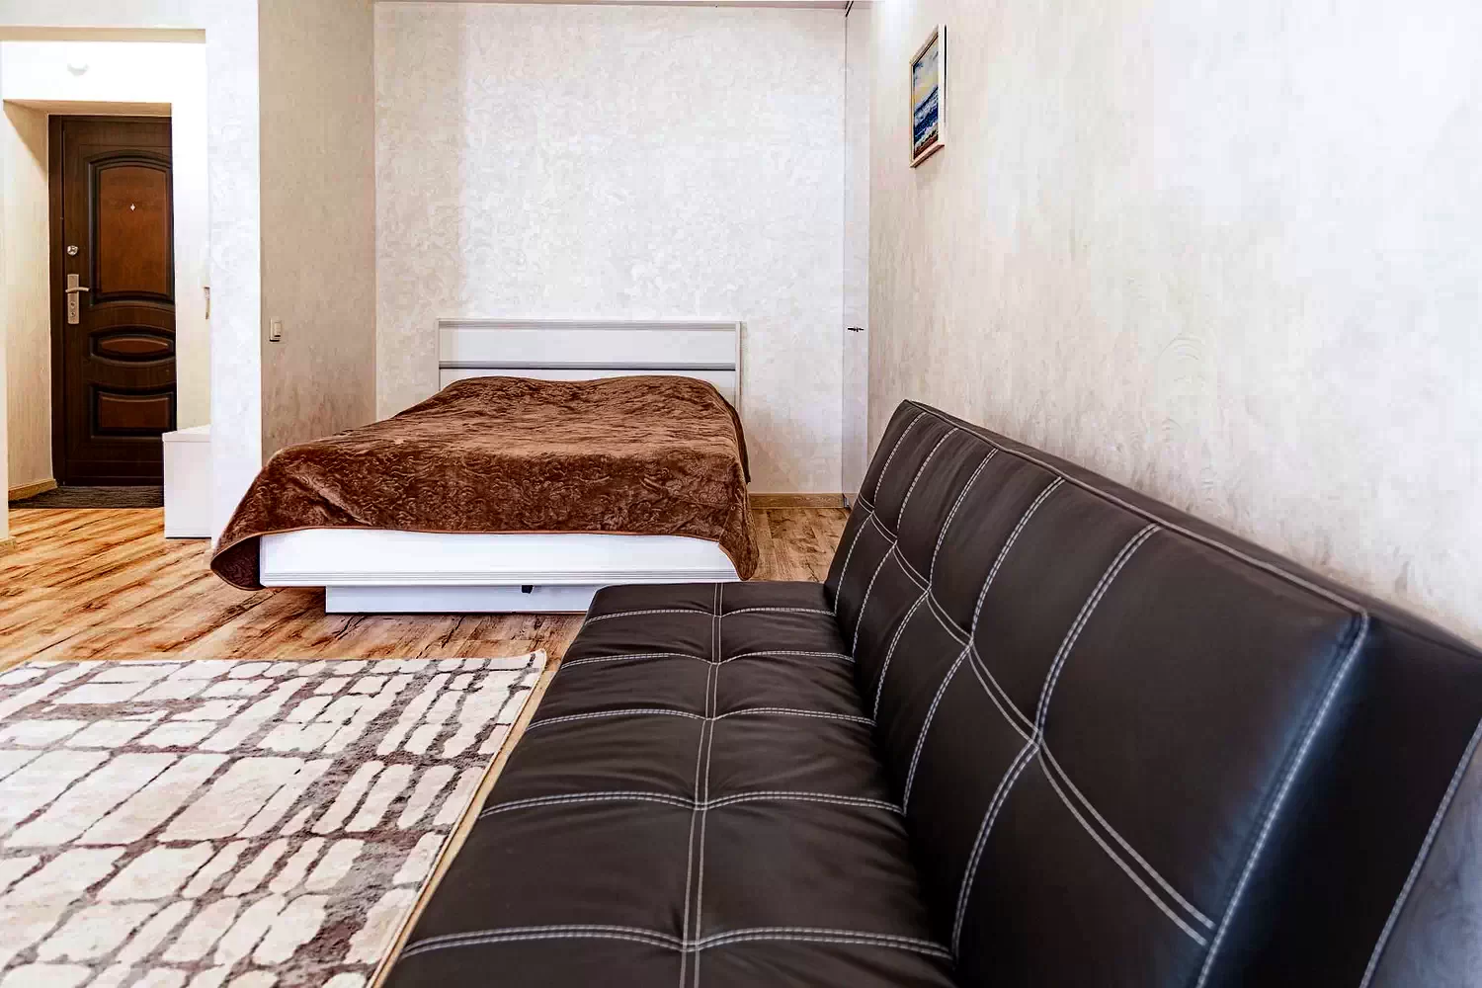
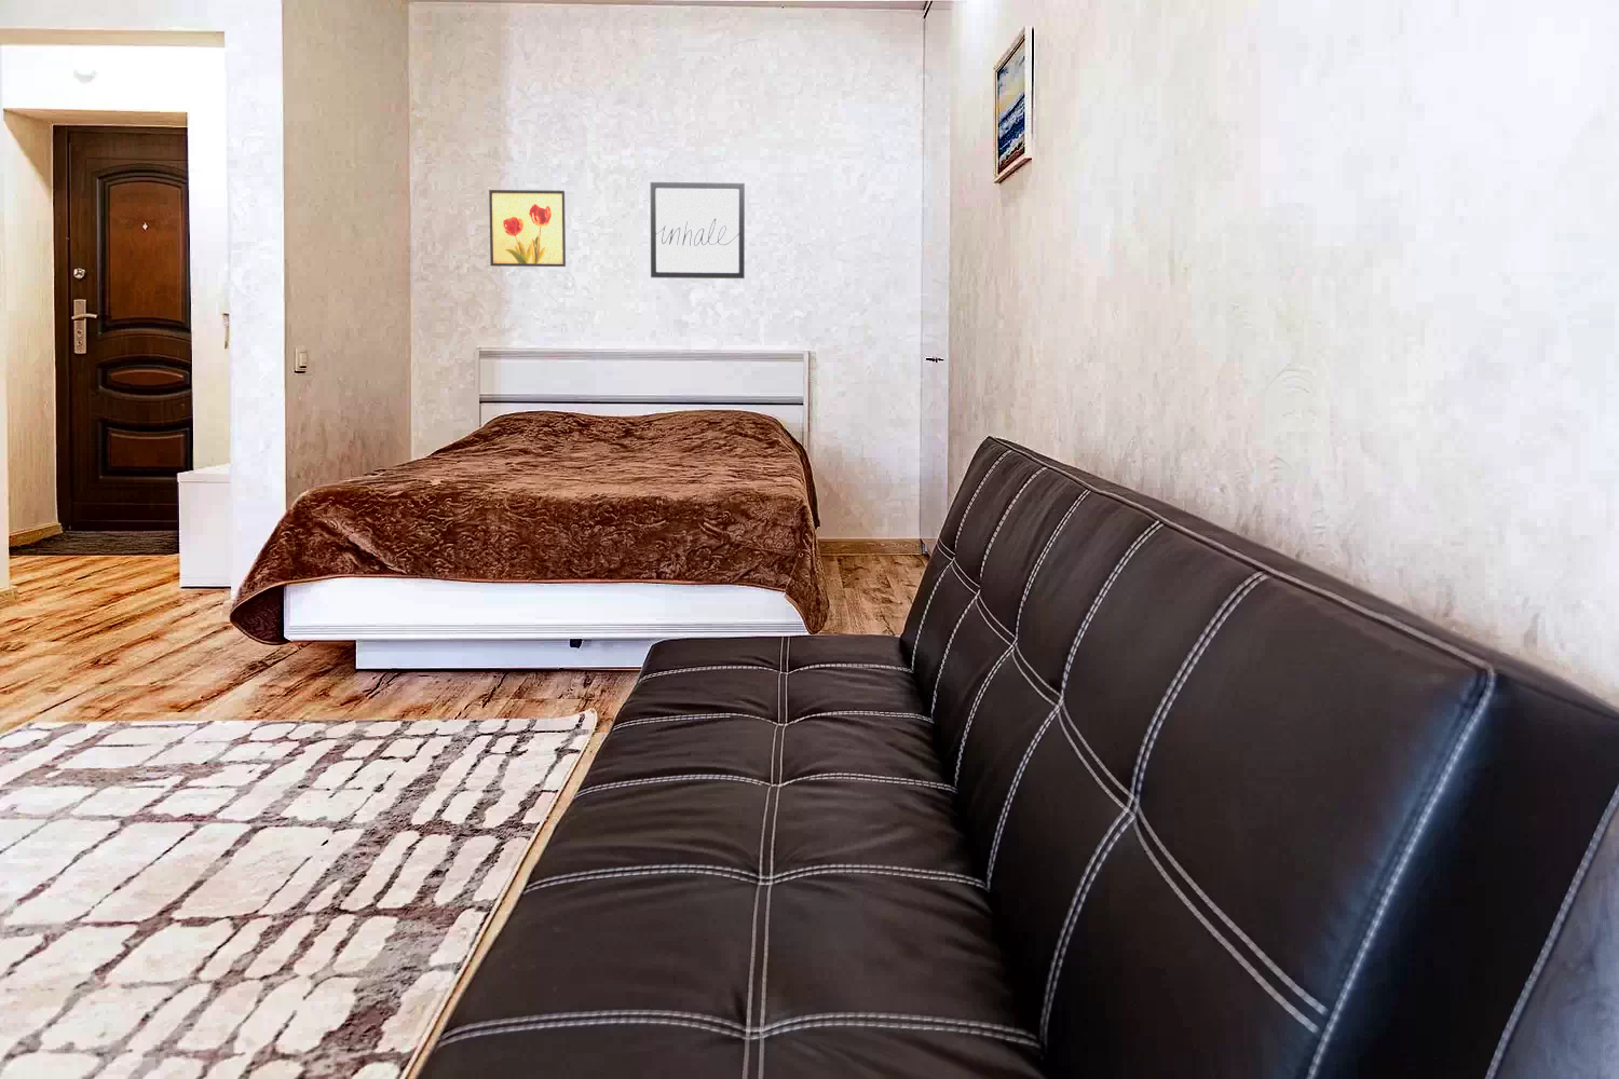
+ wall art [649,182,746,279]
+ wall art [488,189,566,267]
